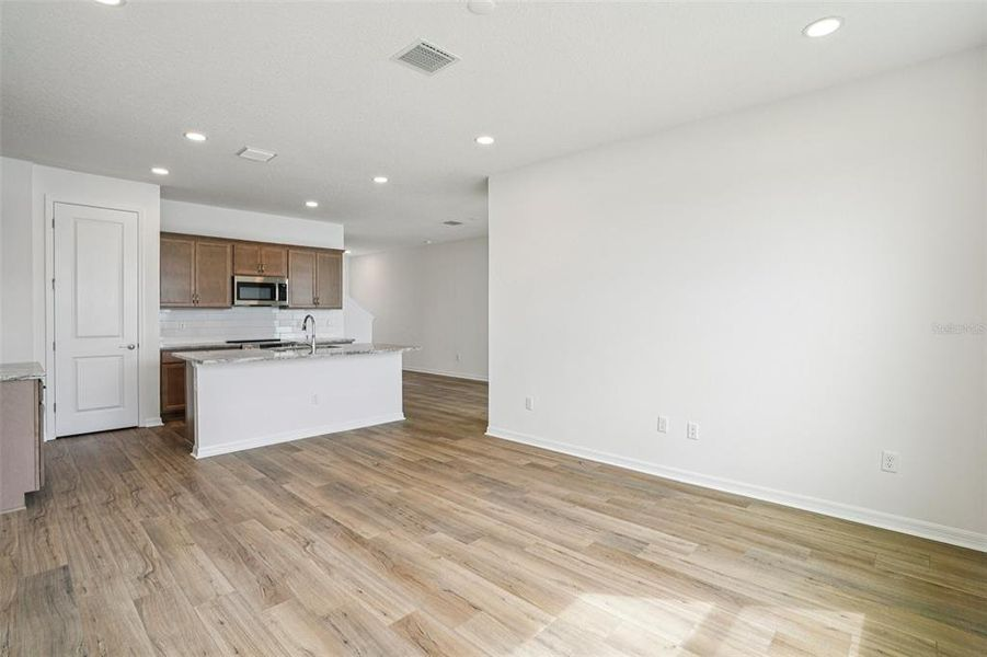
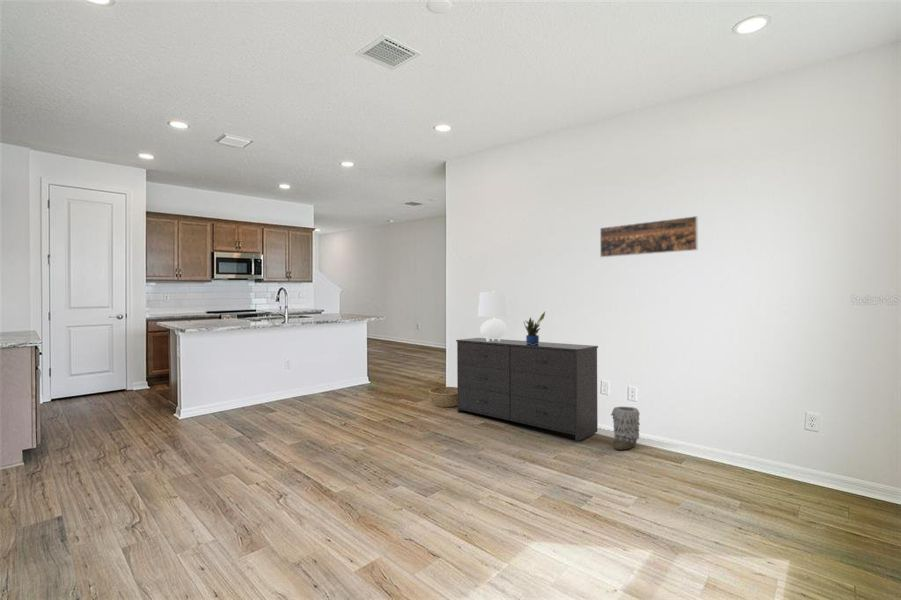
+ table lamp [477,290,511,342]
+ vase [610,406,641,451]
+ basket [428,386,458,408]
+ potted plant [523,311,546,345]
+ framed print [599,215,699,258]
+ dresser [455,337,599,442]
